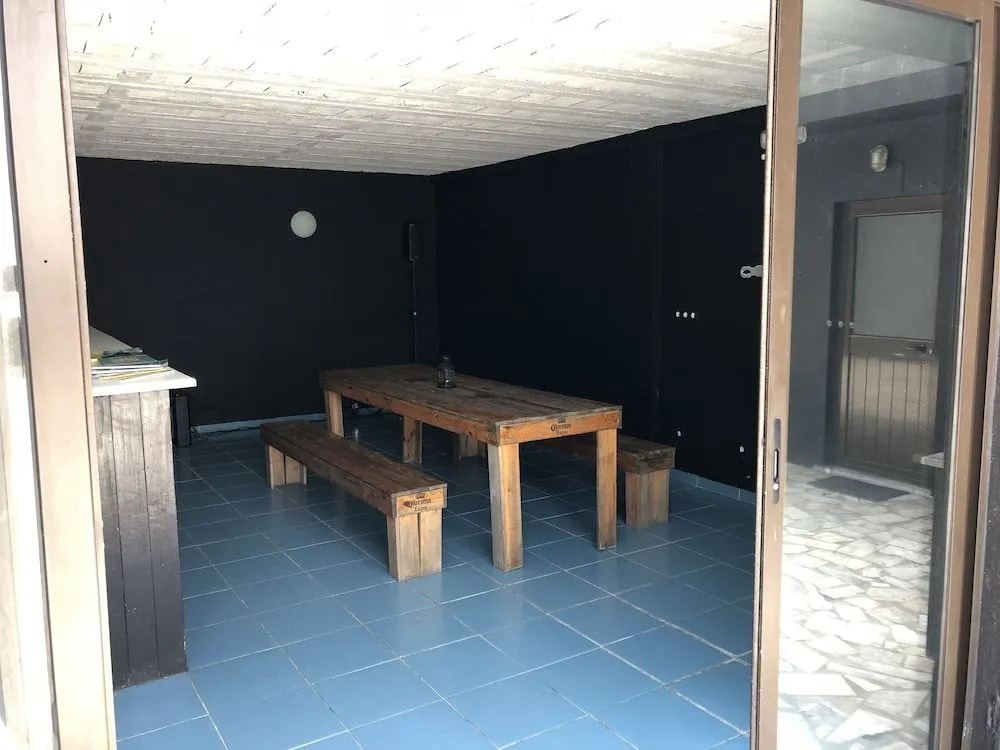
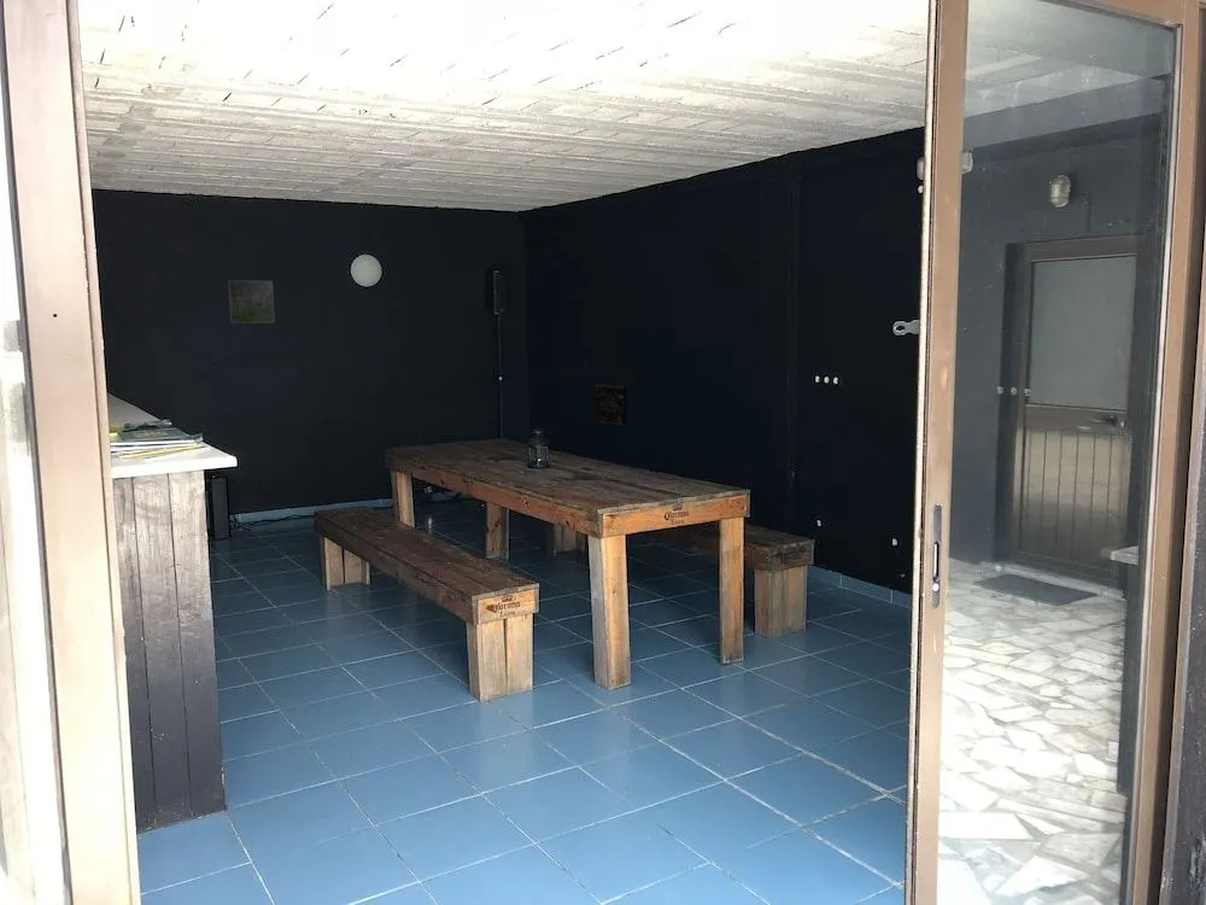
+ wall art [593,383,628,427]
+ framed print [227,279,275,325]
